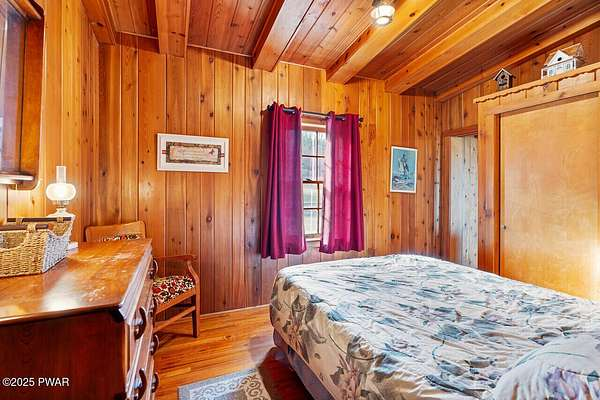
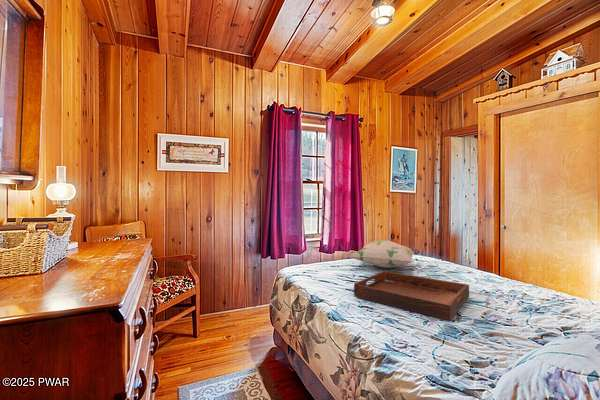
+ serving tray [353,270,470,322]
+ decorative pillow [349,239,421,269]
